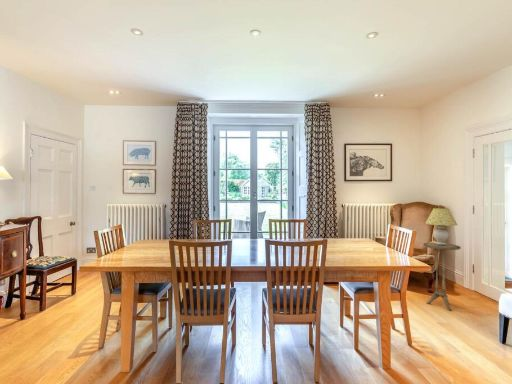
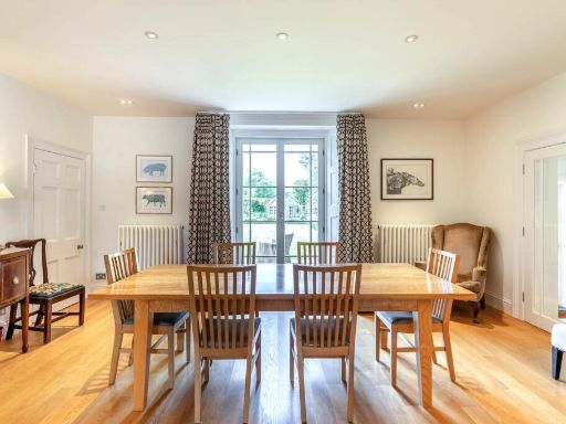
- table lamp [424,207,458,245]
- side table [422,242,462,312]
